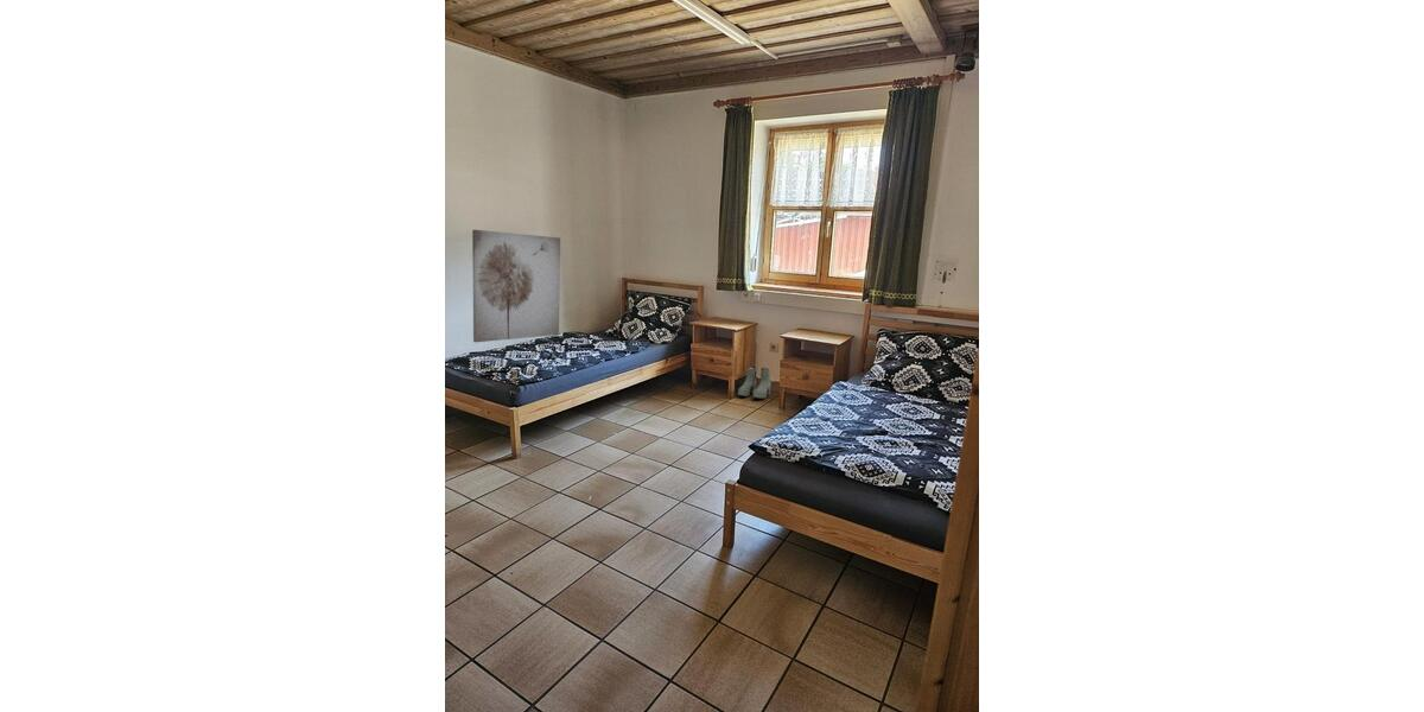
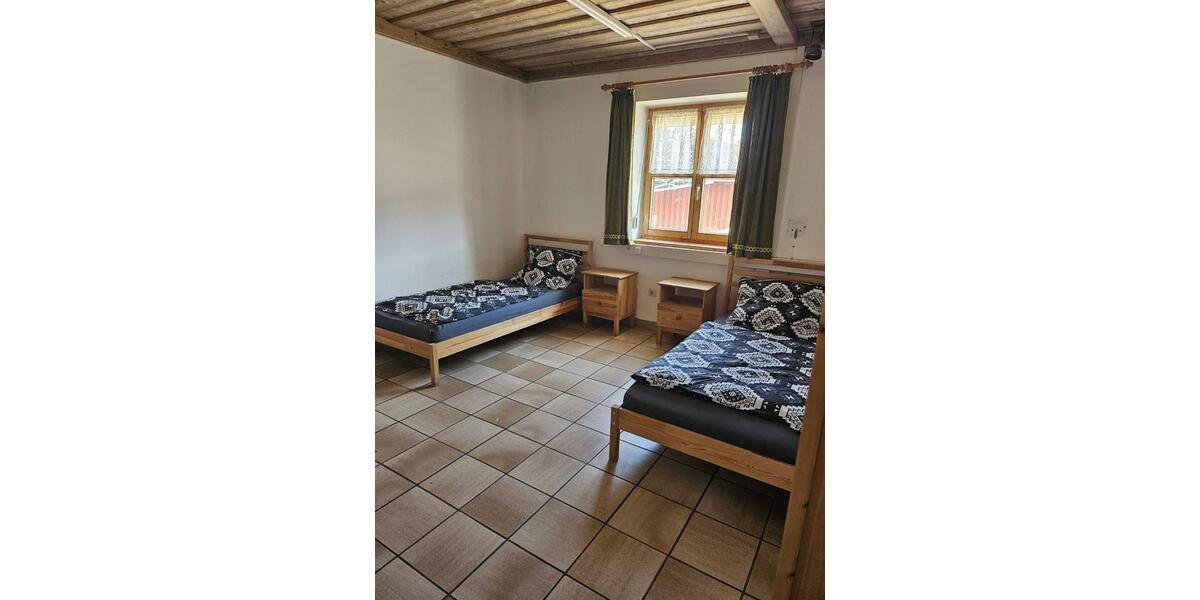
- wall art [471,229,561,343]
- boots [737,365,771,400]
